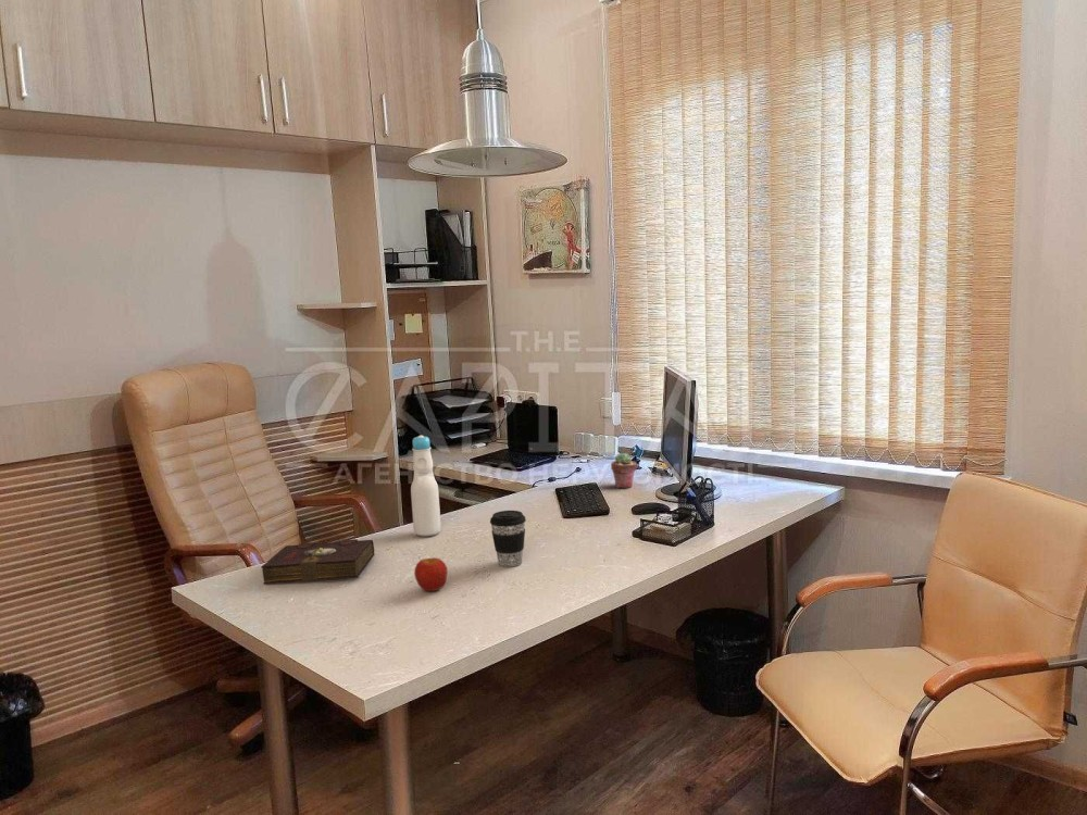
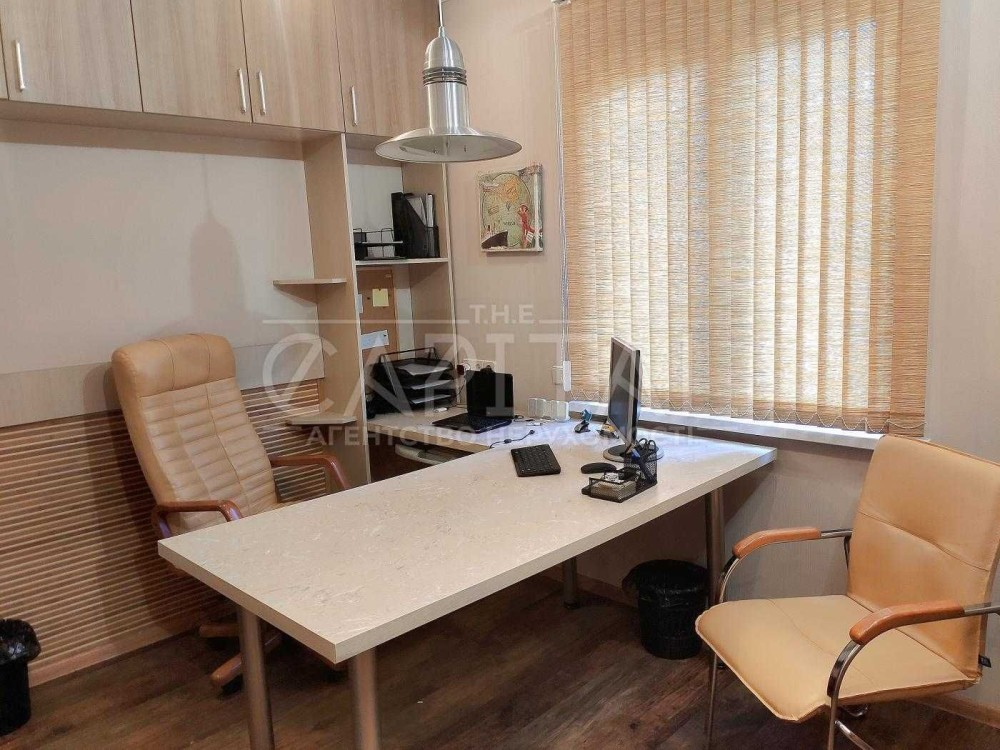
- bottle [410,435,442,538]
- book [260,538,375,586]
- coffee cup [489,510,527,567]
- potted succulent [610,452,638,489]
- apple [413,556,449,592]
